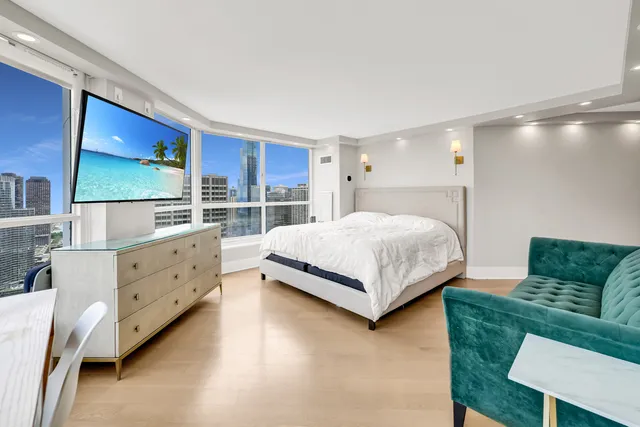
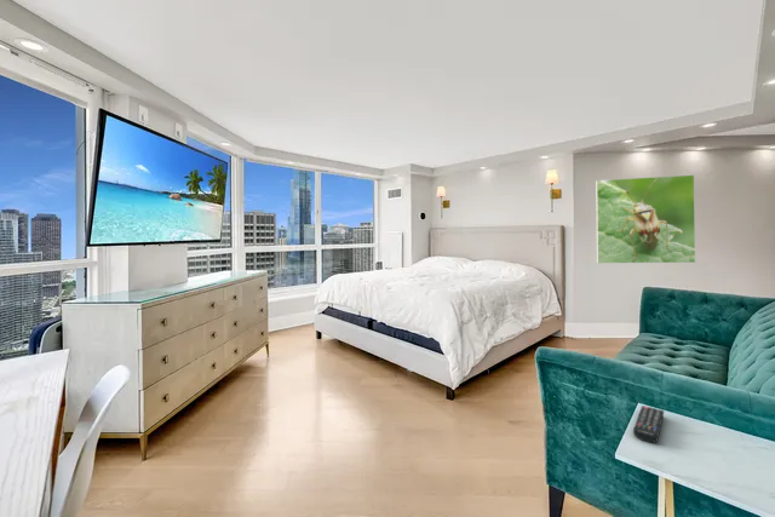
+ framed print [595,173,696,265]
+ remote control [632,404,665,444]
